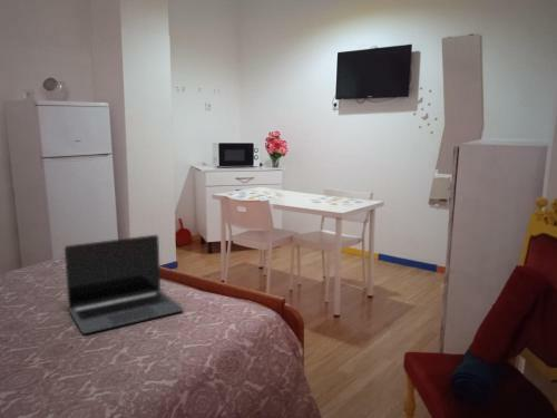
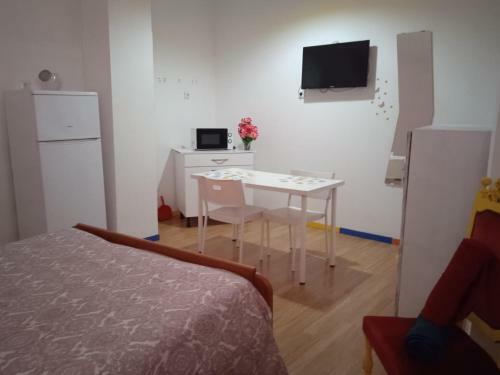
- laptop [63,234,185,336]
